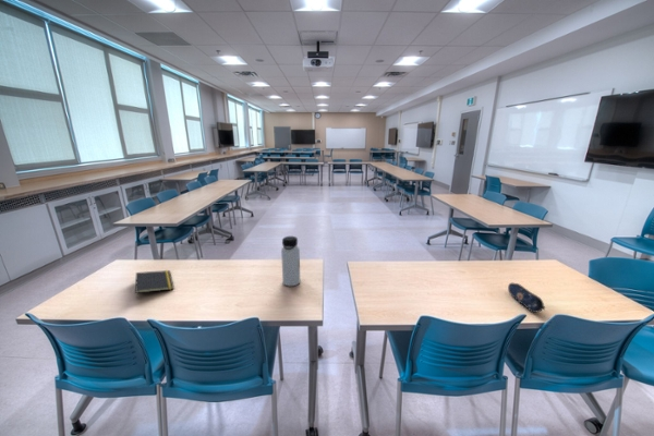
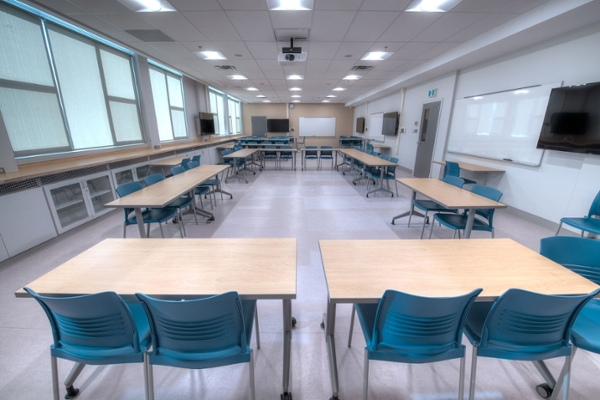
- water bottle [280,235,301,287]
- pencil case [507,282,546,314]
- notepad [134,269,174,300]
